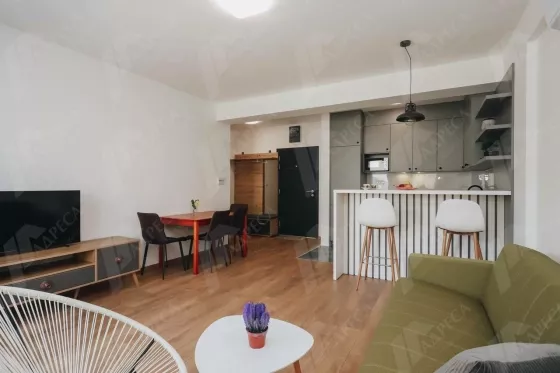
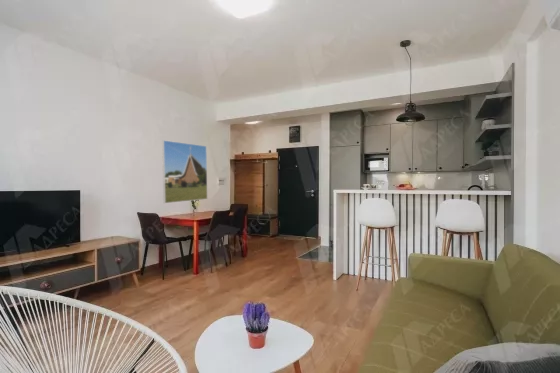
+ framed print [161,139,208,204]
